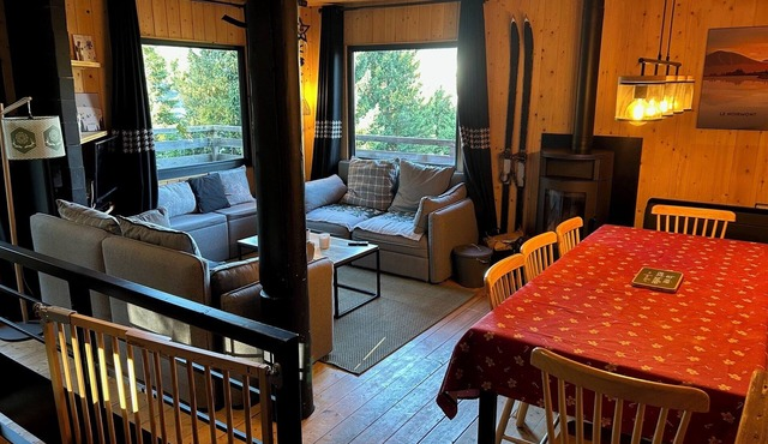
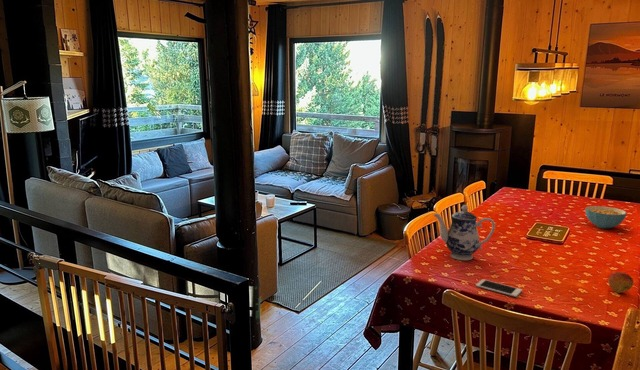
+ teapot [433,204,496,261]
+ cereal bowl [584,205,628,230]
+ fruit [607,271,635,294]
+ cell phone [475,278,523,298]
